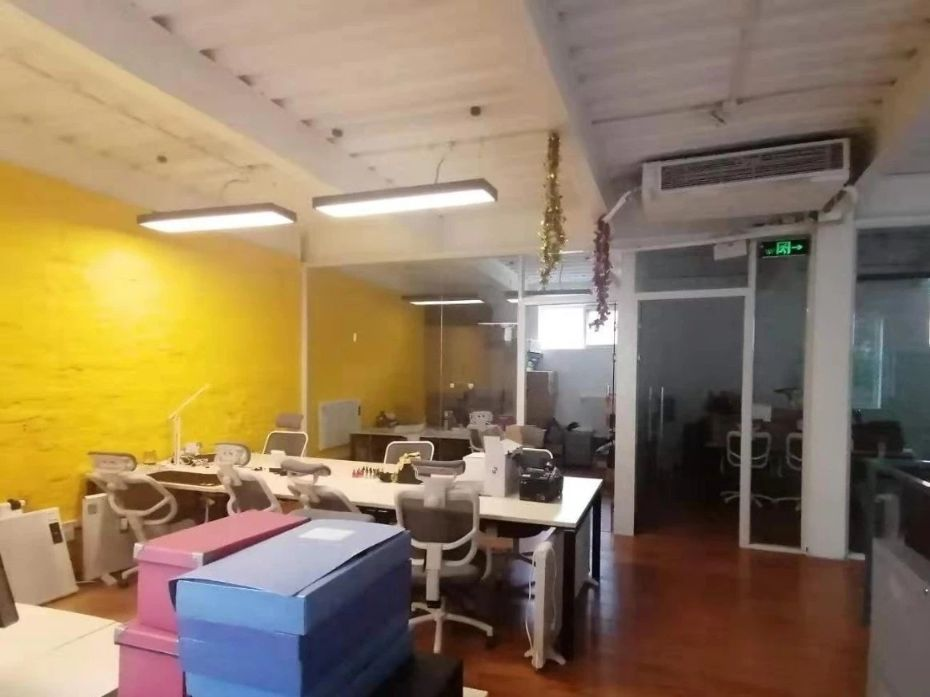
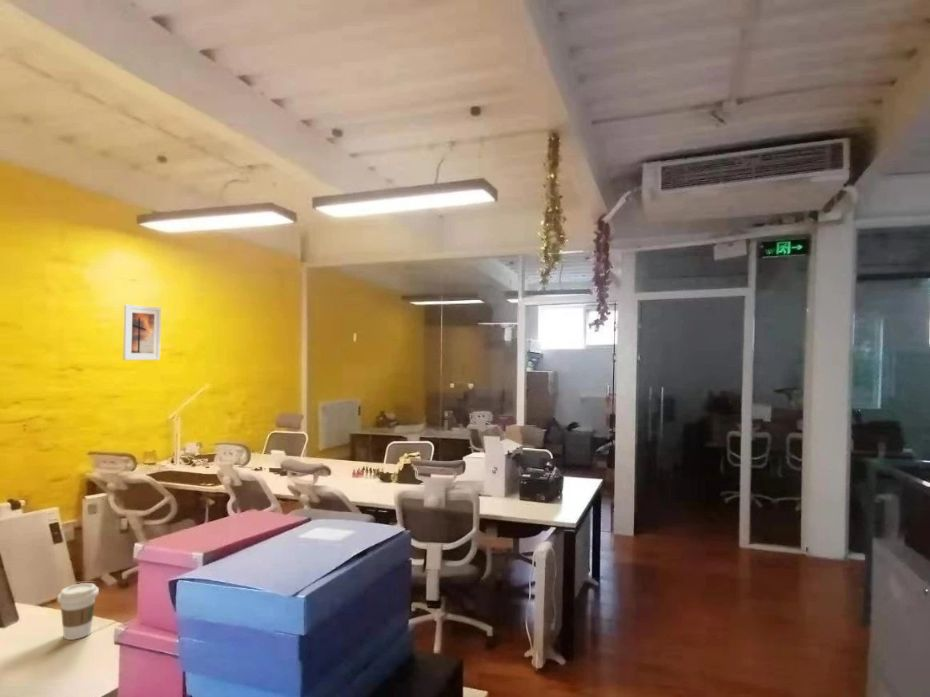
+ coffee cup [56,582,100,641]
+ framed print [122,304,162,361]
